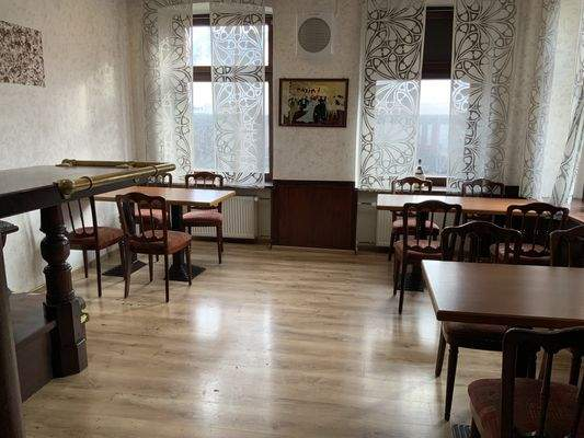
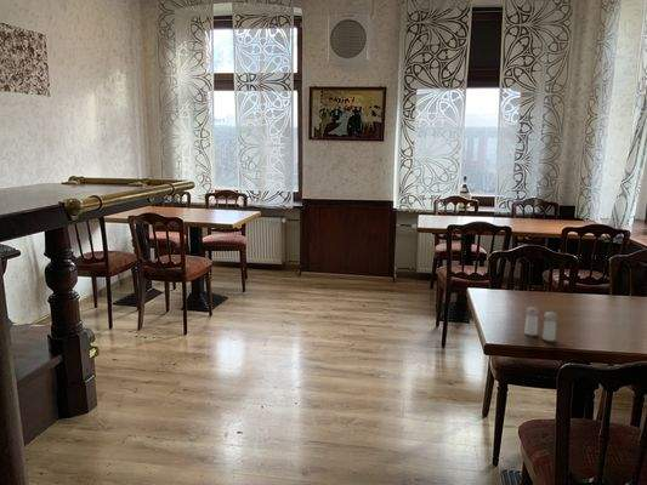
+ salt and pepper shaker [523,306,558,342]
